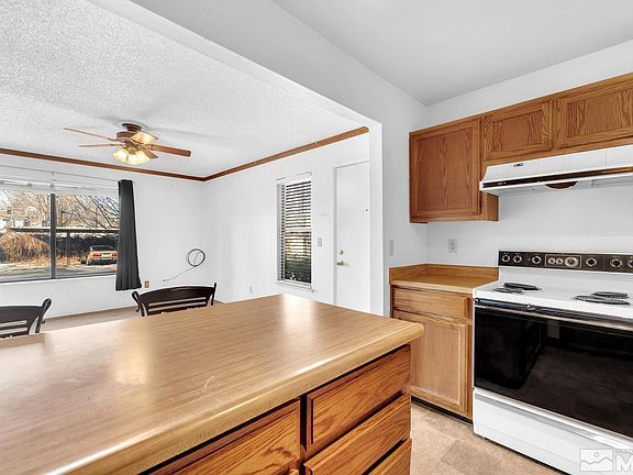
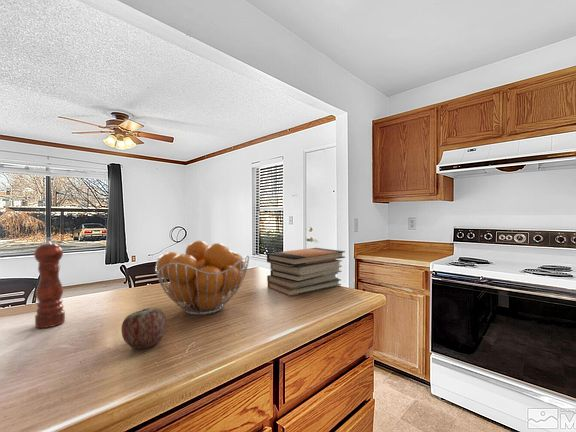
+ fruit basket [154,240,250,316]
+ book stack [266,247,346,297]
+ pepper mill [33,237,66,329]
+ apple [120,306,167,349]
